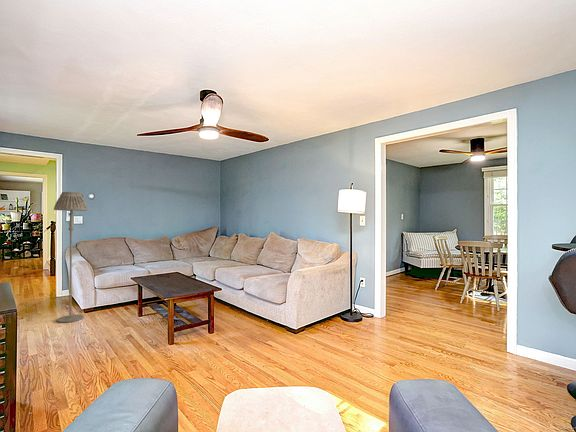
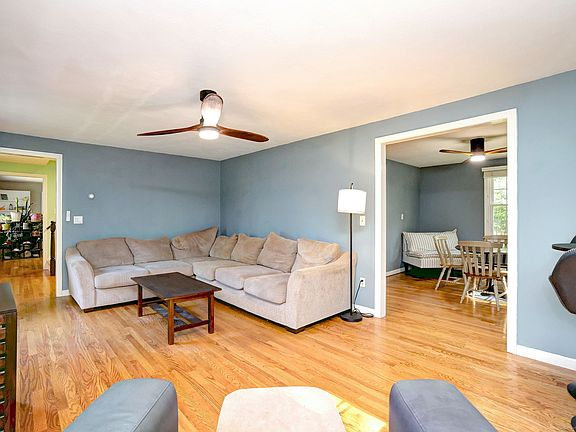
- floor lamp [53,191,89,324]
